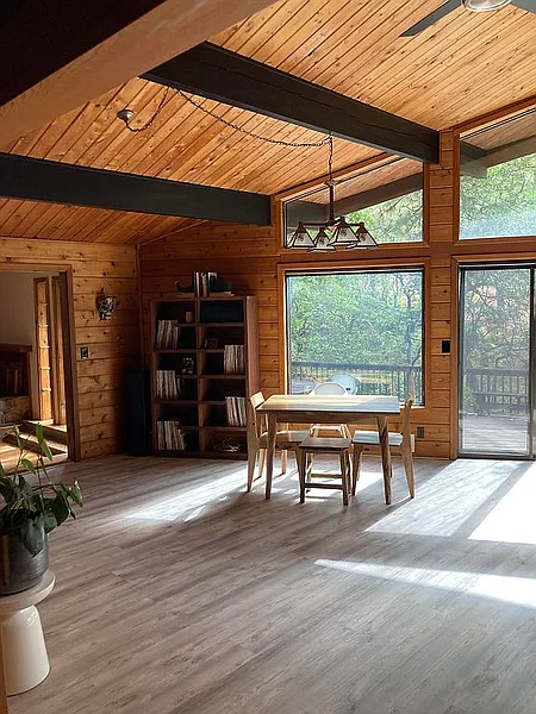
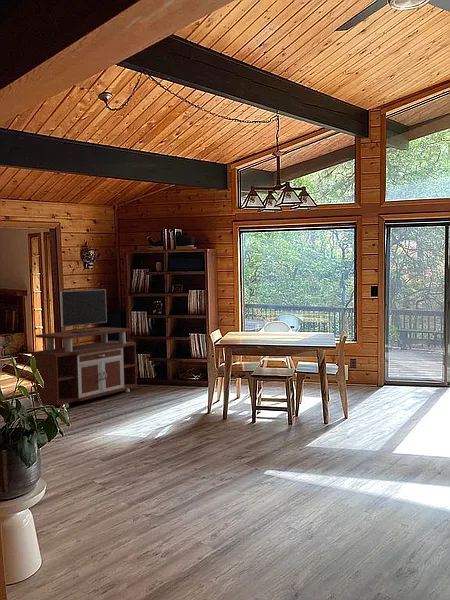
+ tv stand [30,288,138,409]
